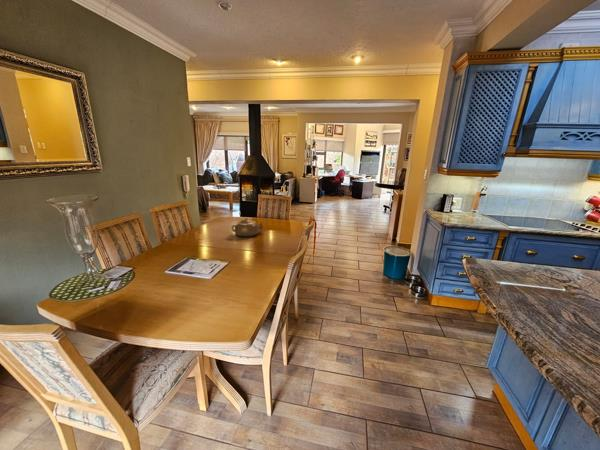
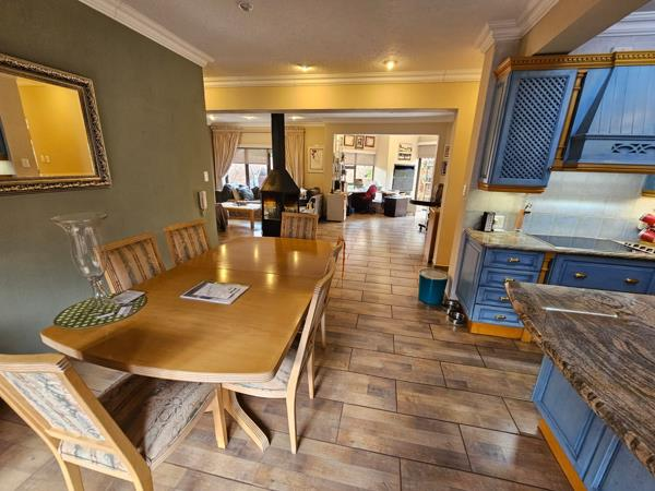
- teapot [231,217,265,237]
